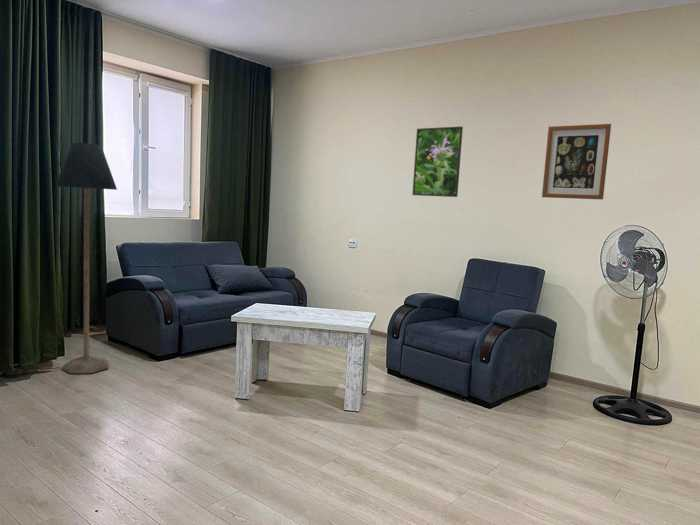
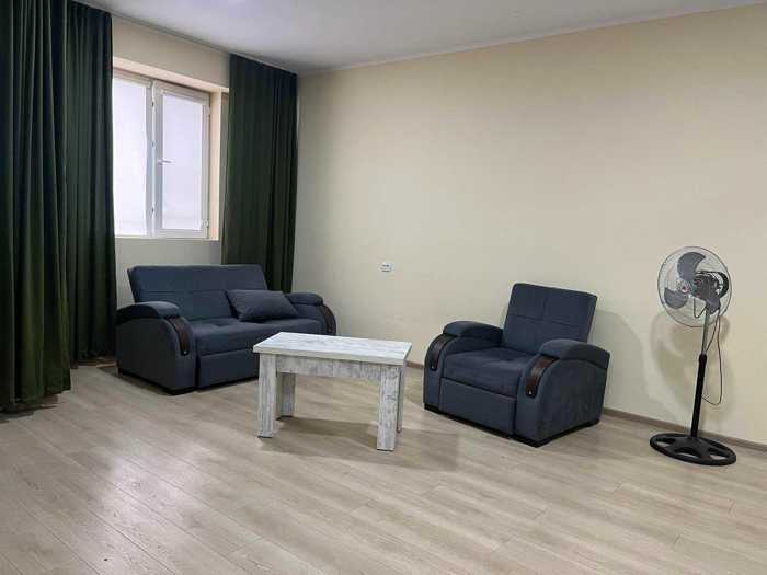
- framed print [411,125,464,198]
- floor lamp [54,142,118,375]
- wall art [541,123,612,201]
